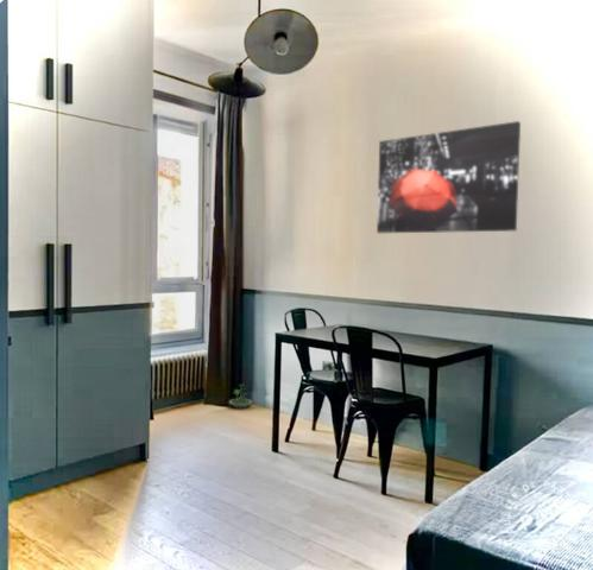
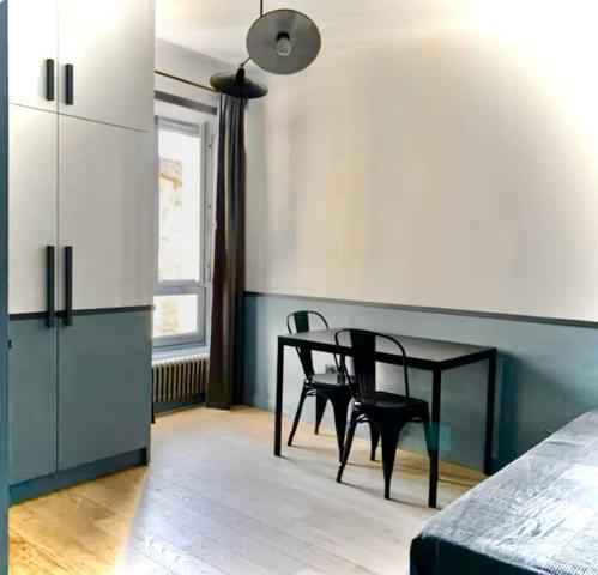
- wall art [376,120,522,234]
- terrarium [228,384,253,410]
